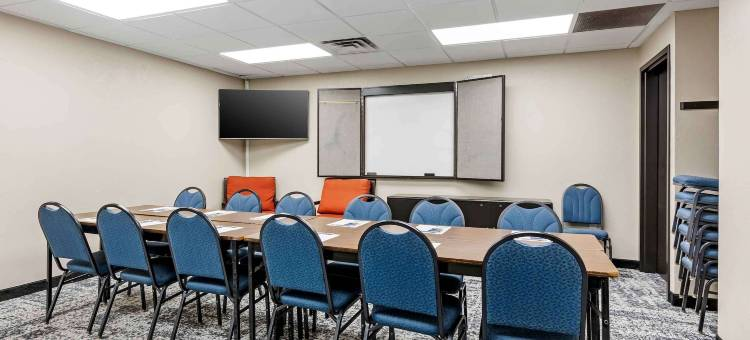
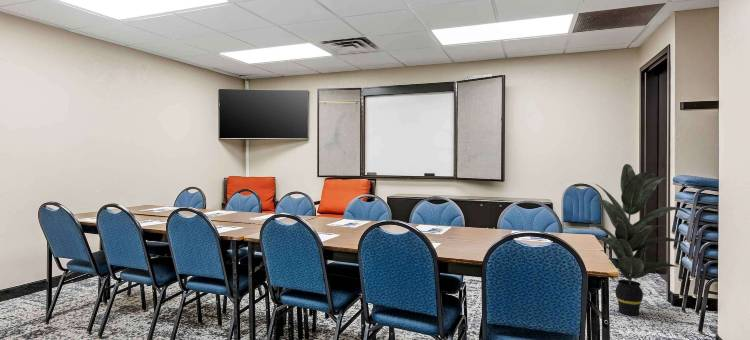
+ indoor plant [583,163,691,317]
